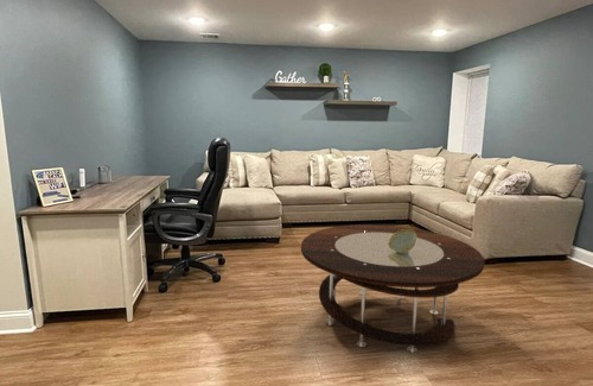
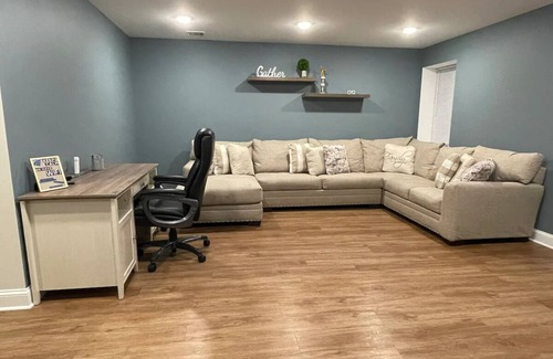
- decorative bowl [388,229,416,253]
- coffee table [300,223,485,354]
